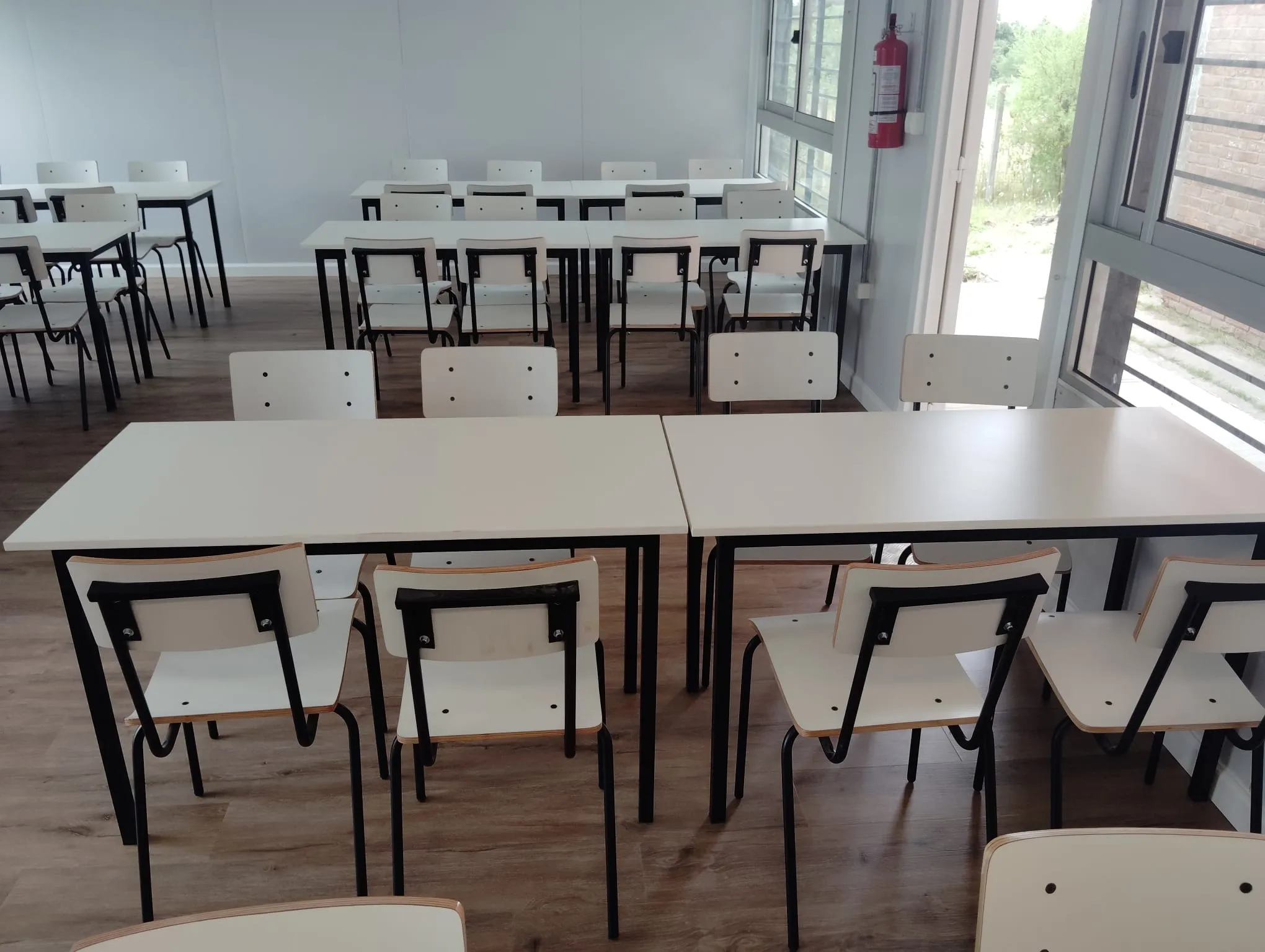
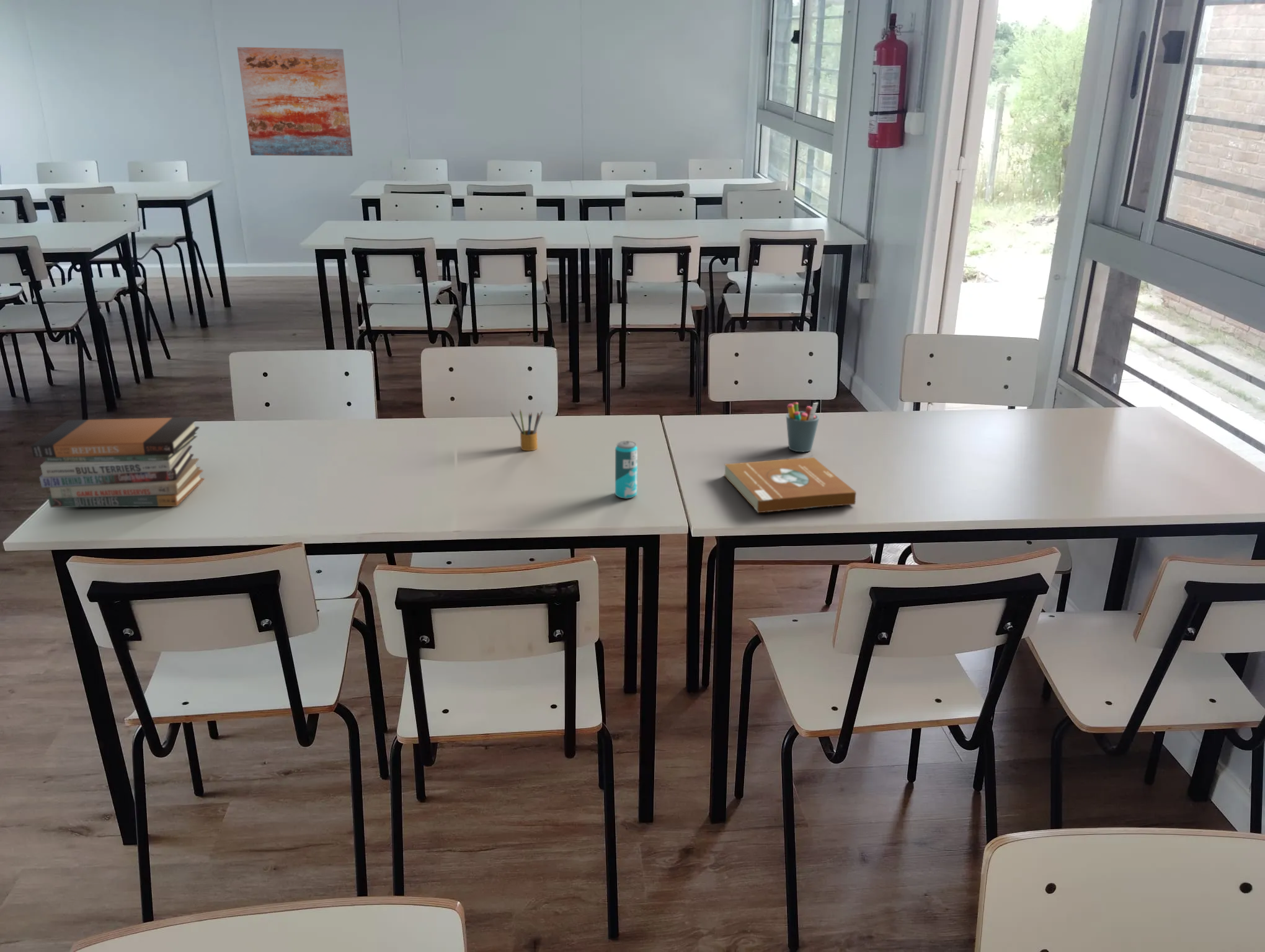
+ beverage can [615,440,638,500]
+ book [723,457,857,513]
+ book stack [30,417,205,508]
+ wall art [237,46,353,157]
+ pen holder [786,402,820,452]
+ pencil box [510,409,543,452]
